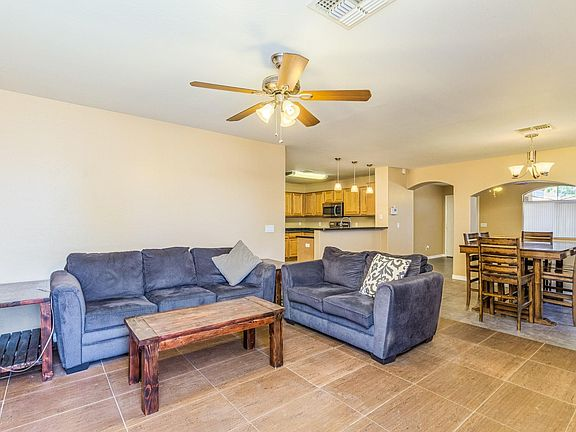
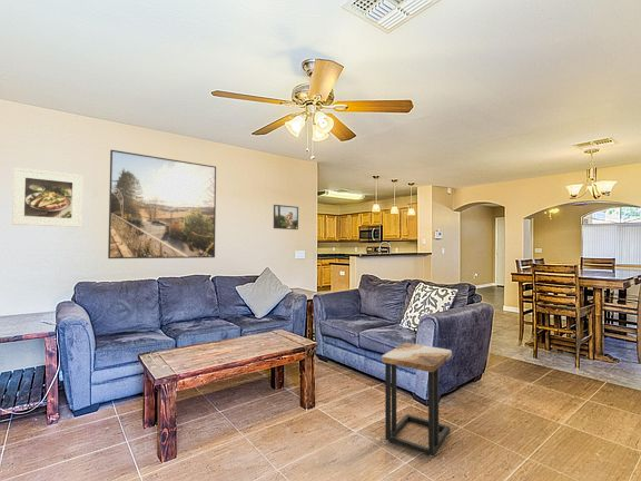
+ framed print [273,204,299,230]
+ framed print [11,166,83,228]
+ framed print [107,149,217,259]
+ side table [381,342,453,458]
